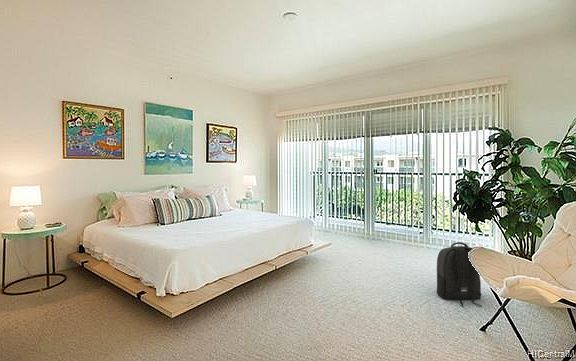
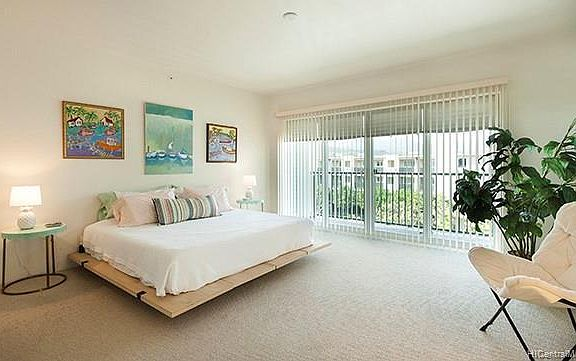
- backpack [436,241,483,307]
